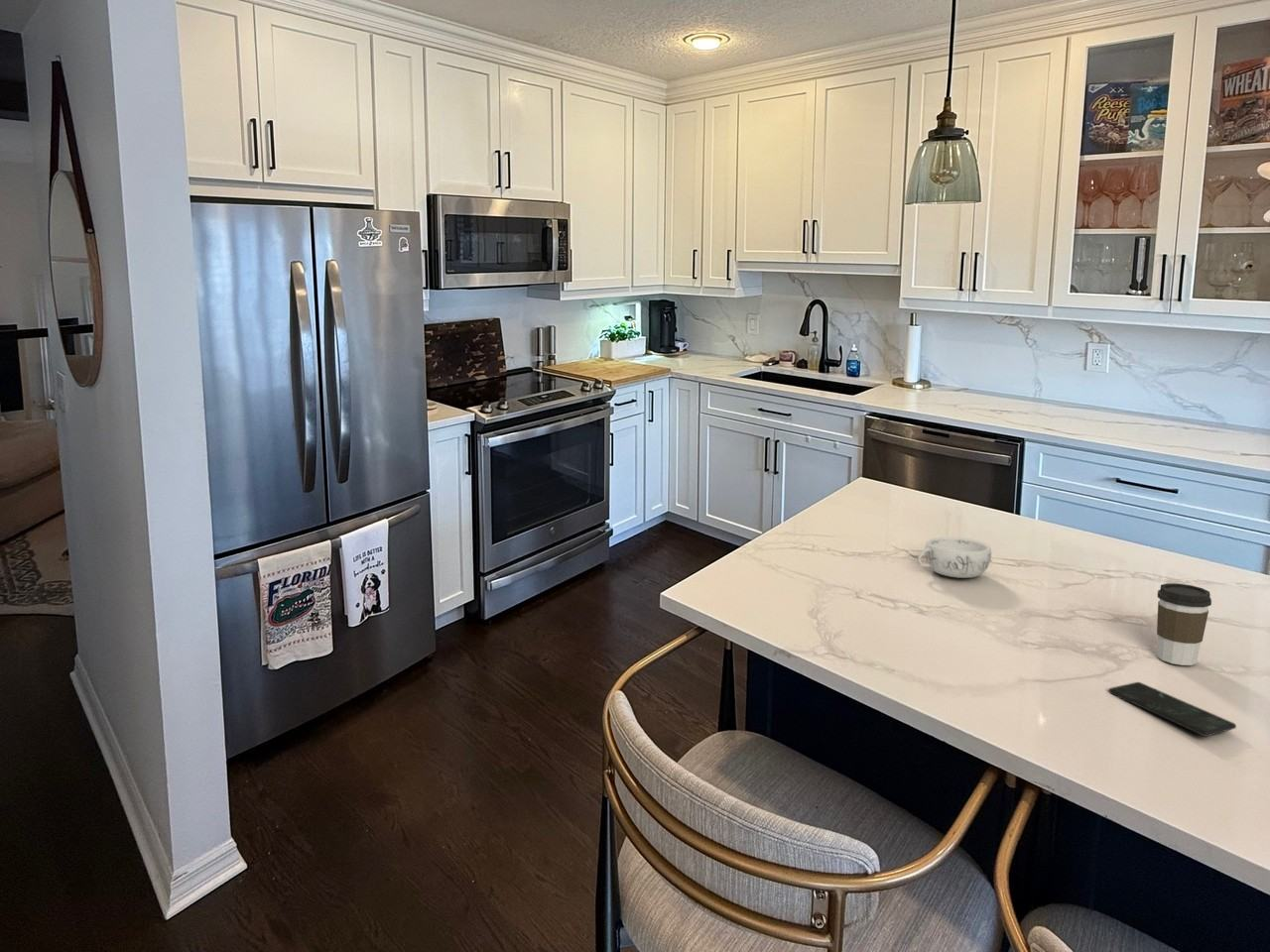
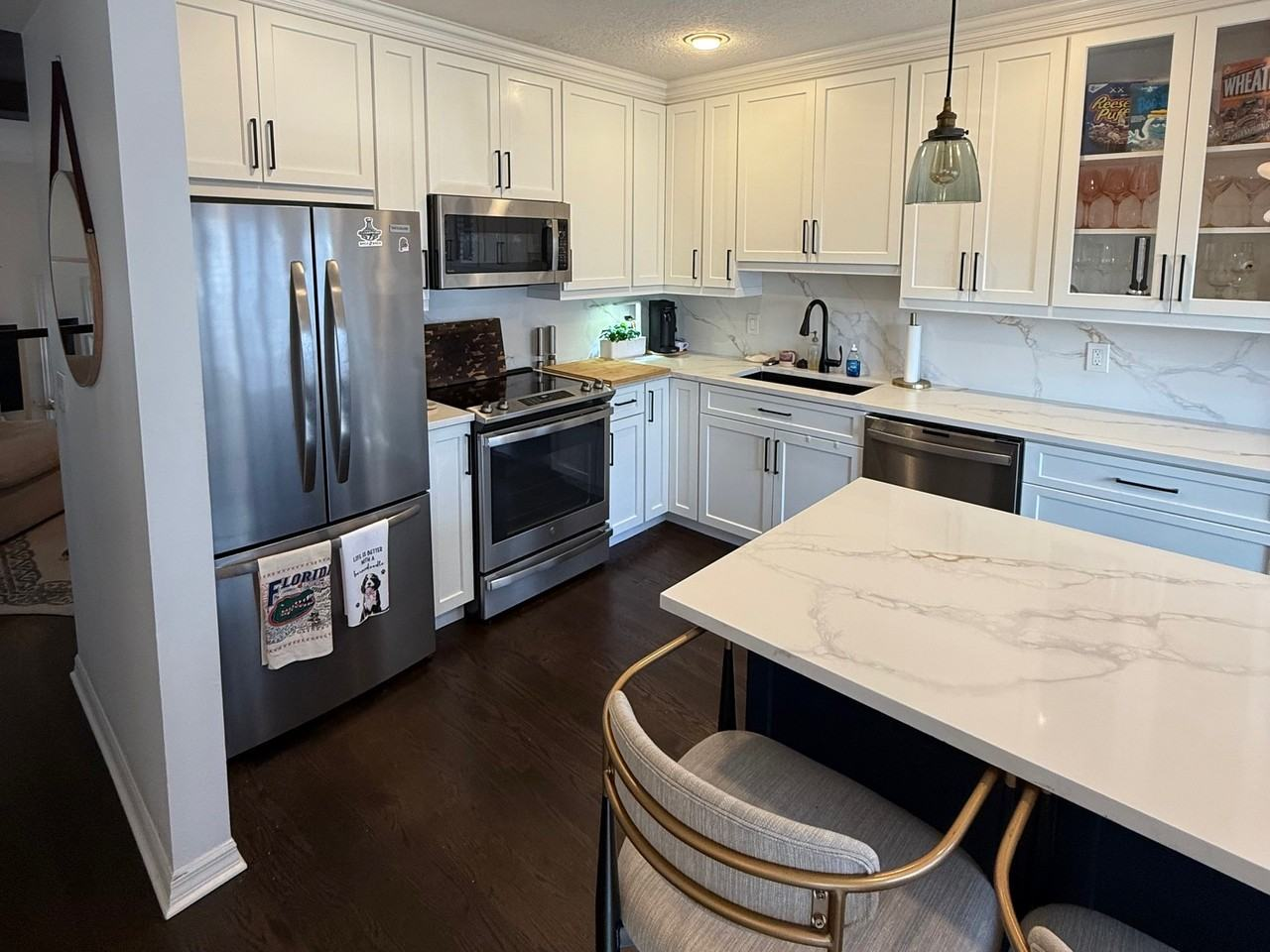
- coffee cup [1156,582,1212,666]
- decorative bowl [917,535,992,579]
- smartphone [1108,681,1237,738]
